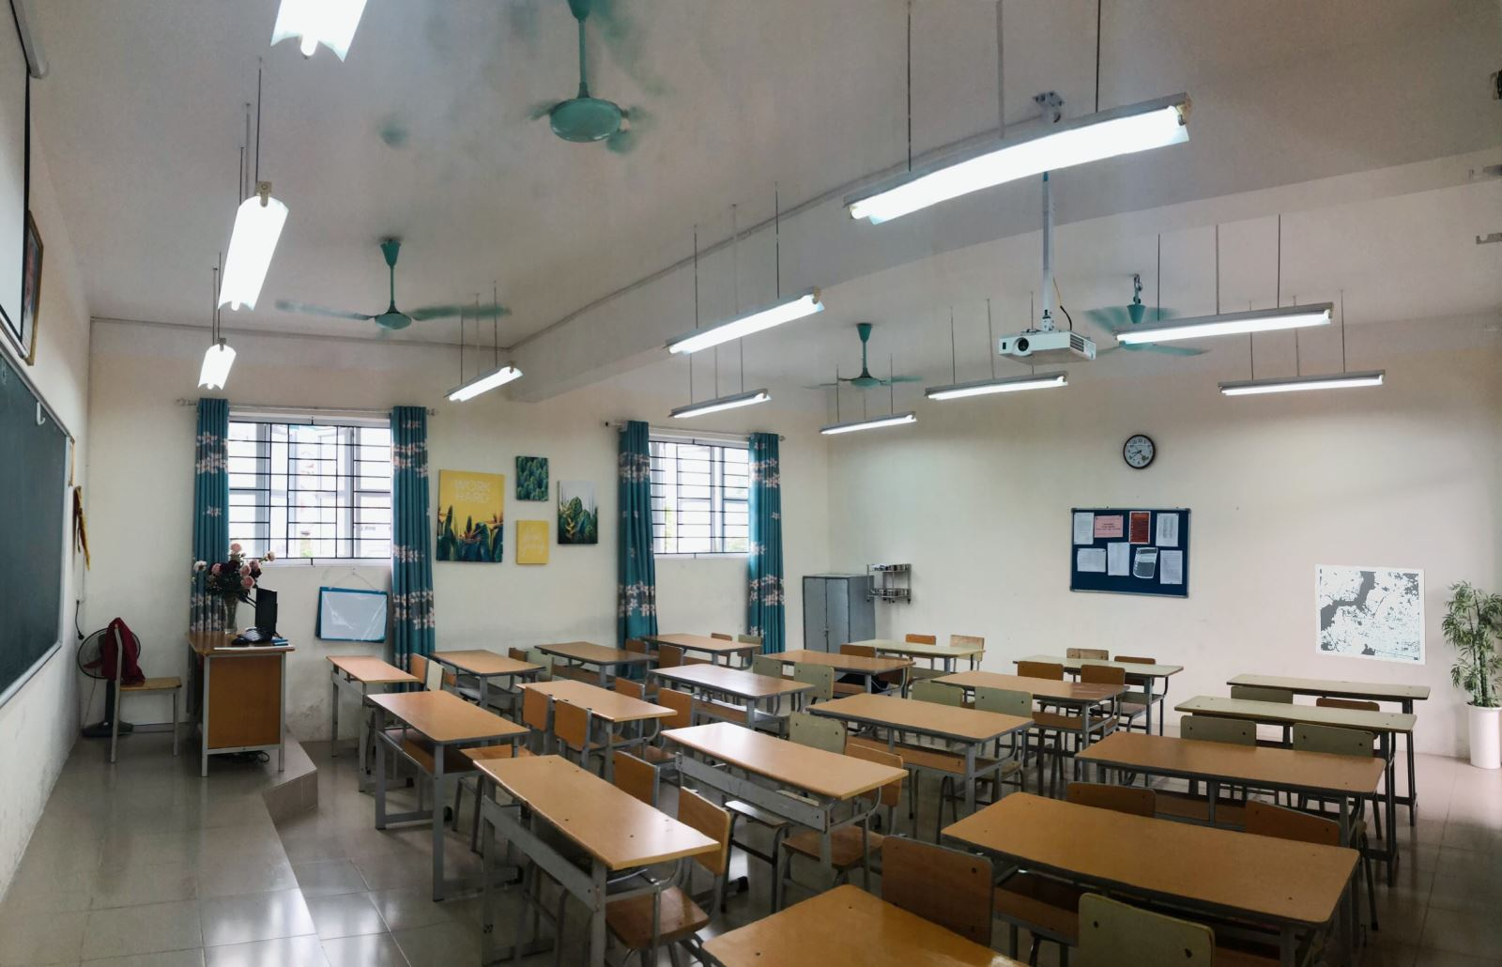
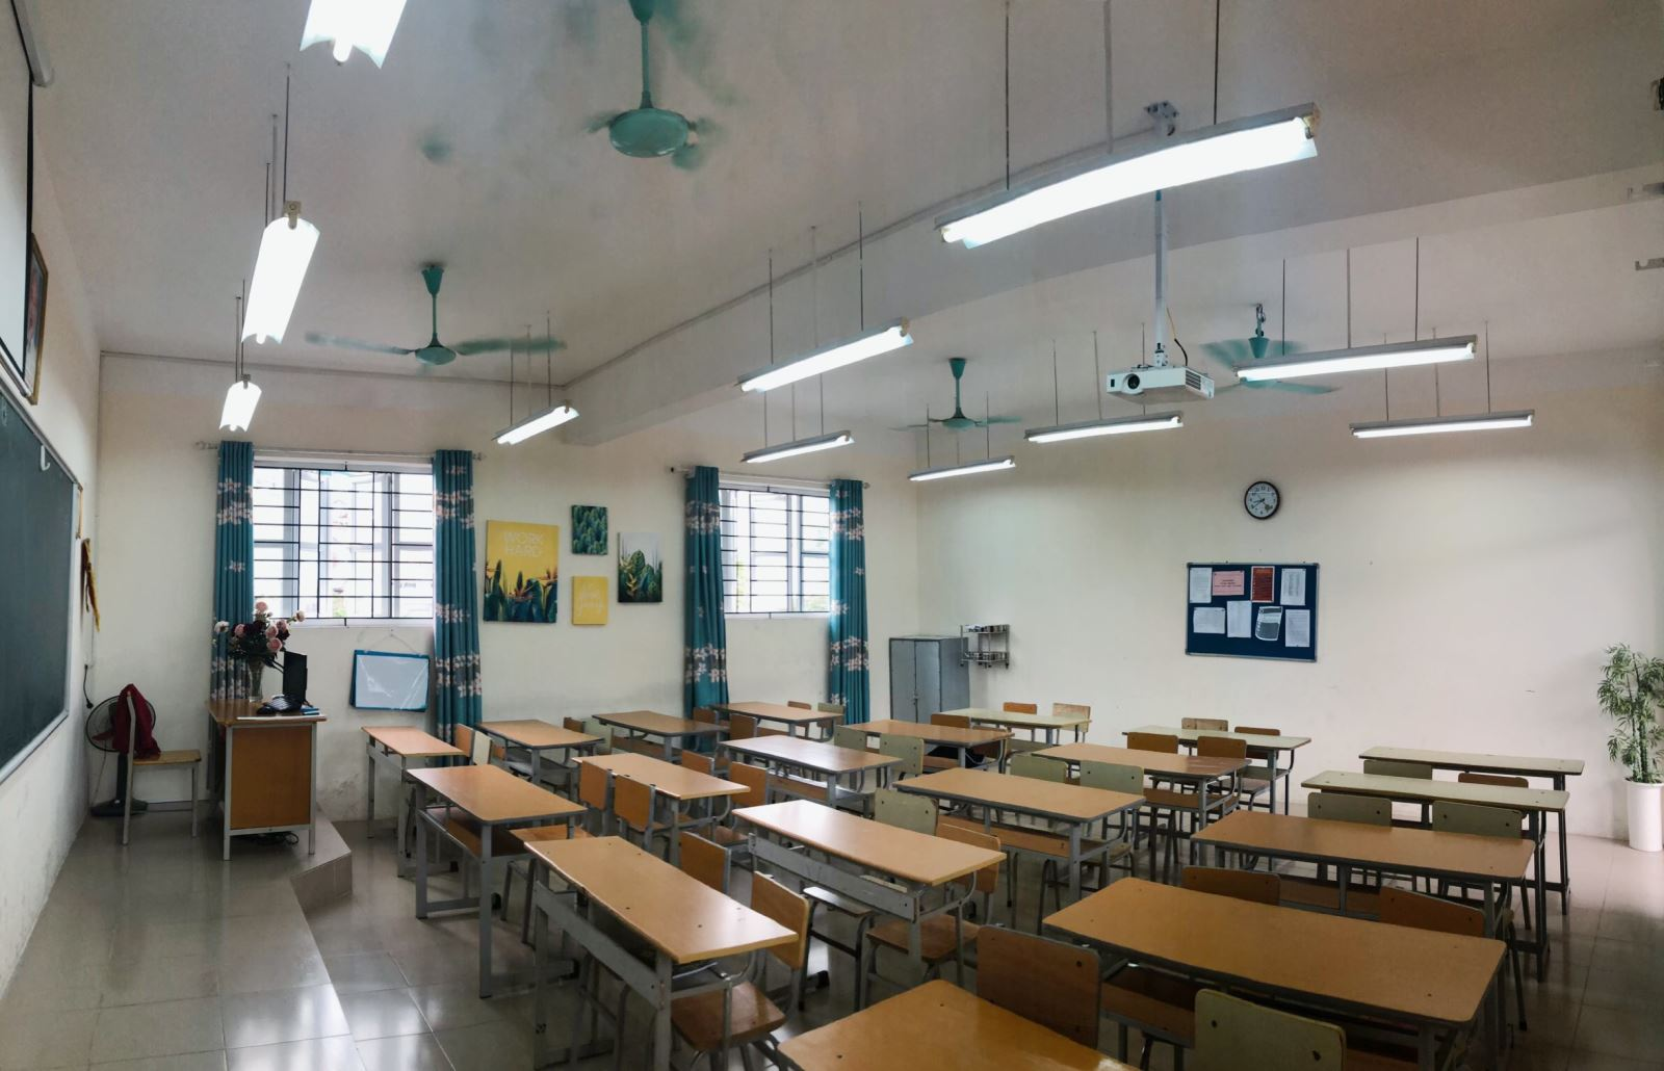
- wall art [1315,564,1426,666]
